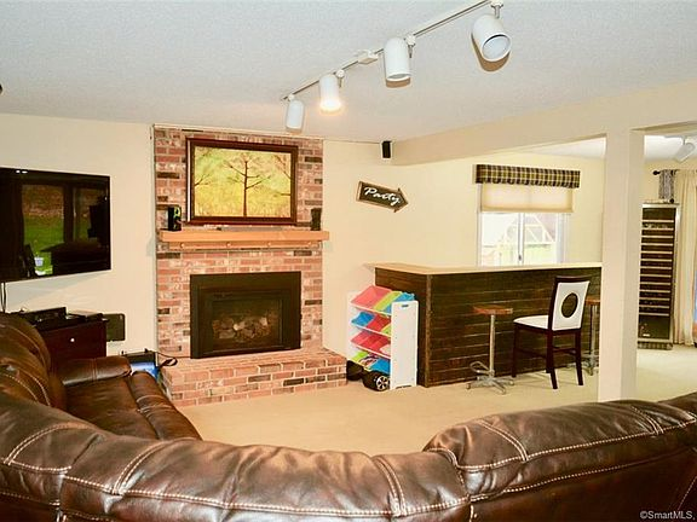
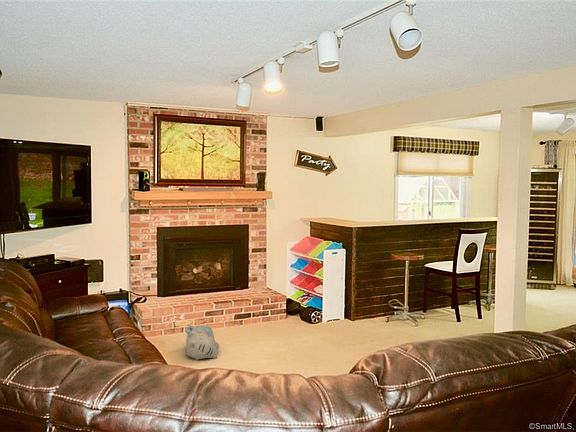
+ plush toy [184,324,220,361]
